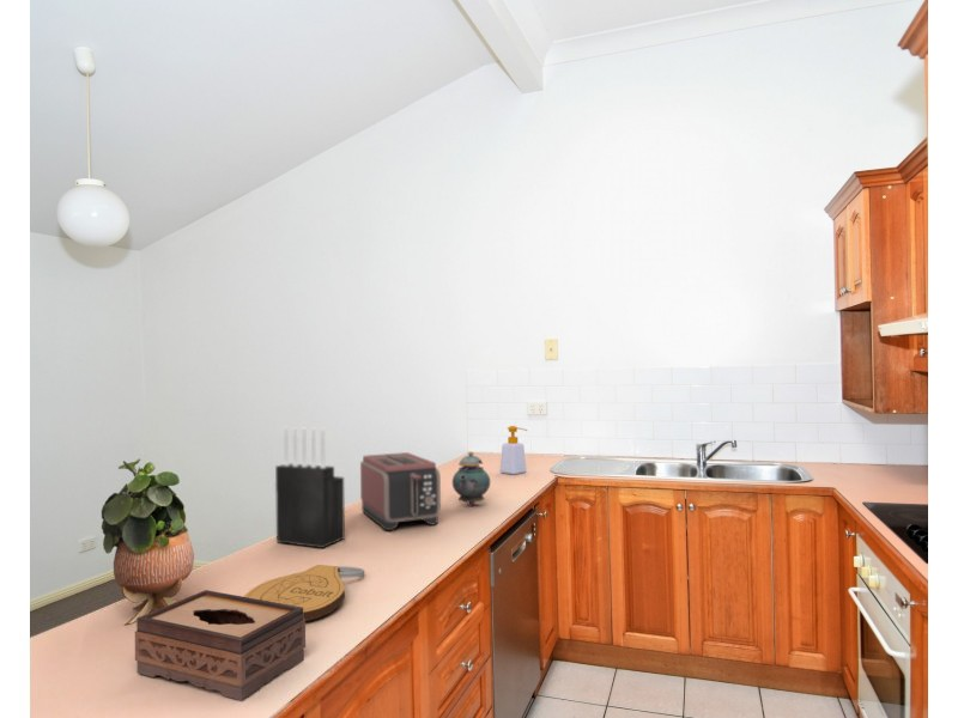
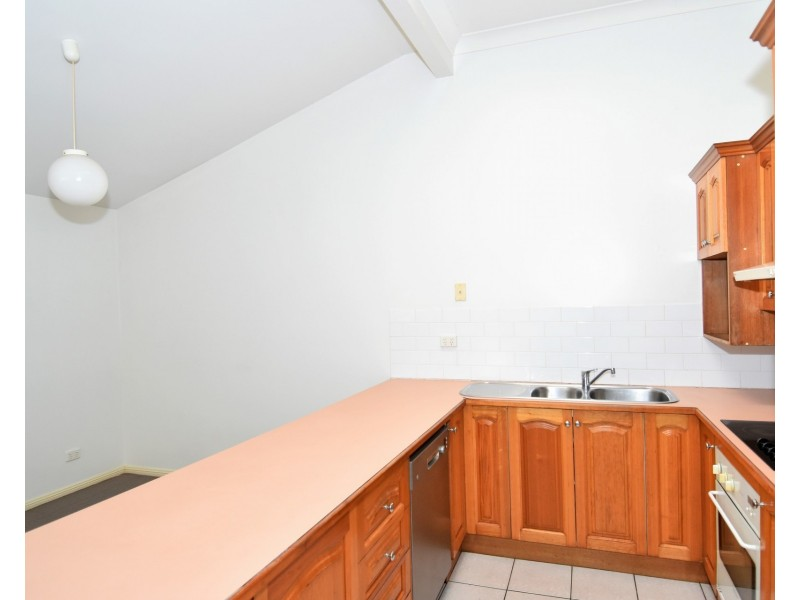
- potted plant [101,457,195,626]
- soap bottle [499,425,528,476]
- tissue box [134,589,307,701]
- knife block [274,426,346,549]
- key chain [243,564,365,622]
- toaster [359,451,442,531]
- teapot [451,451,491,507]
